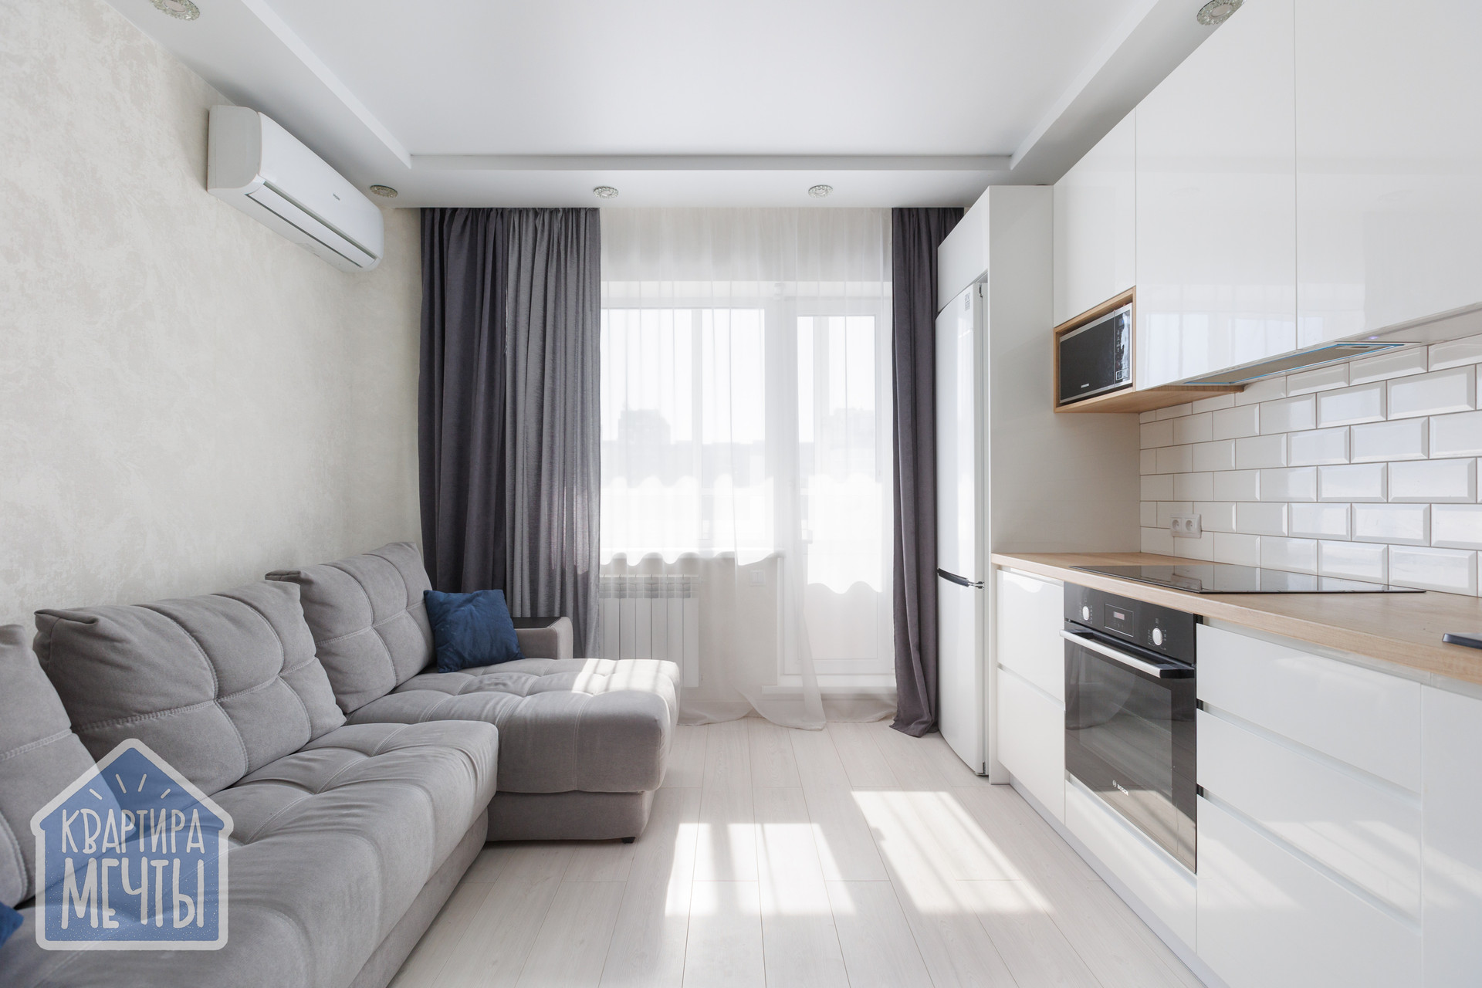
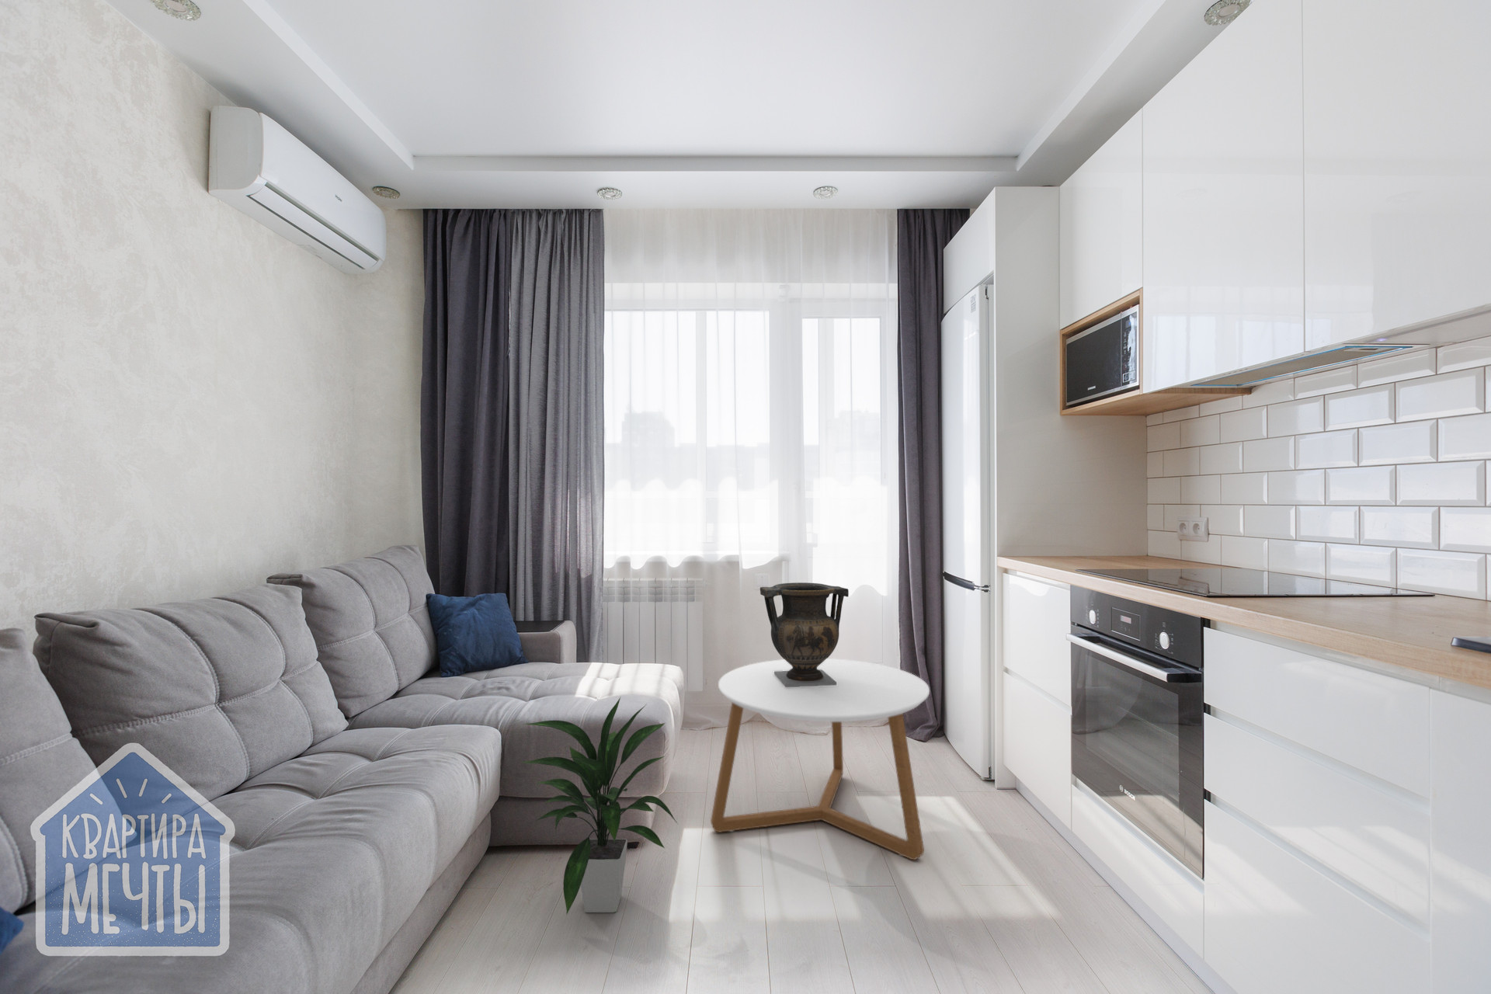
+ vase [760,581,850,687]
+ indoor plant [519,696,679,915]
+ coffee table [710,658,931,861]
